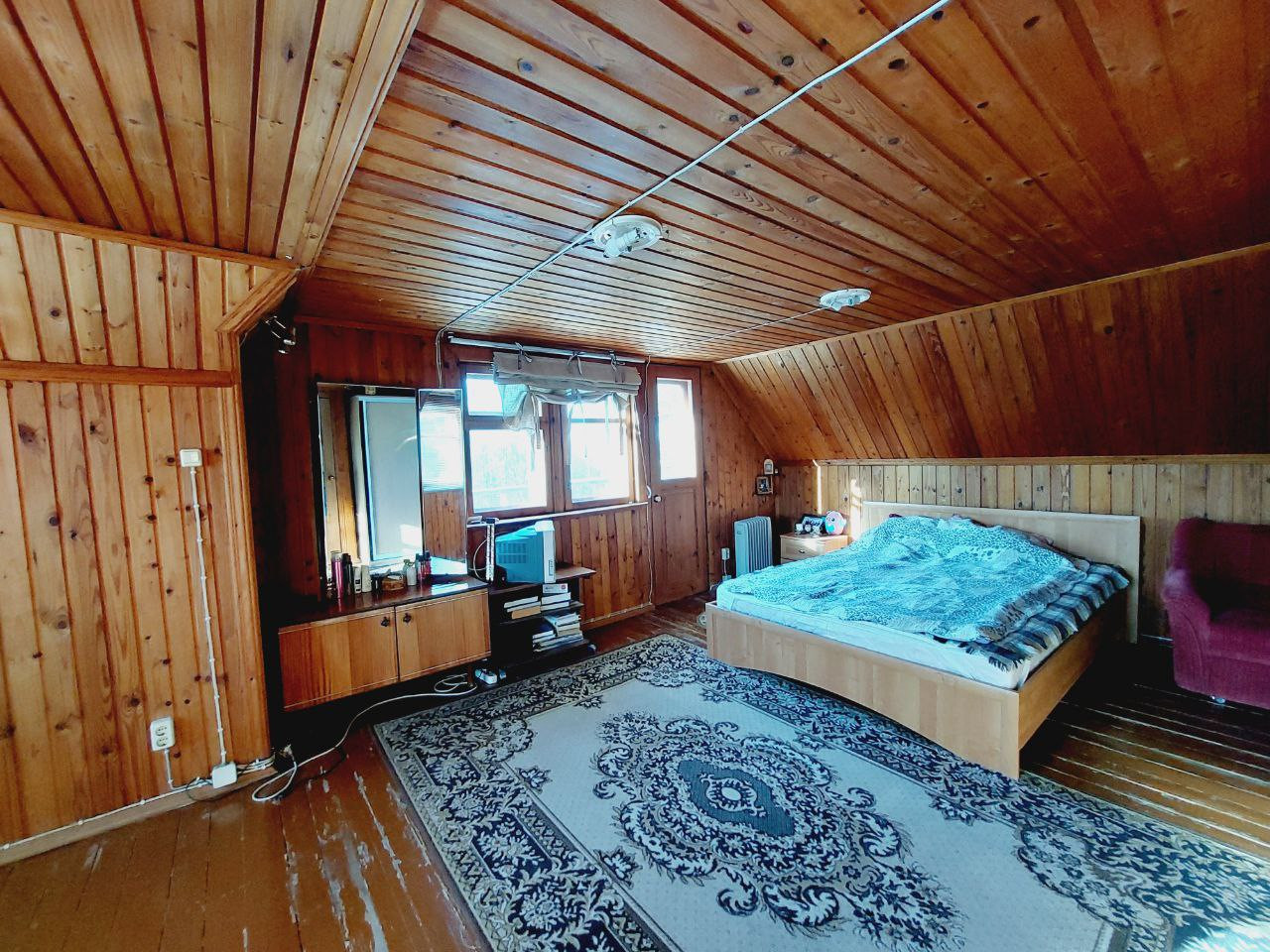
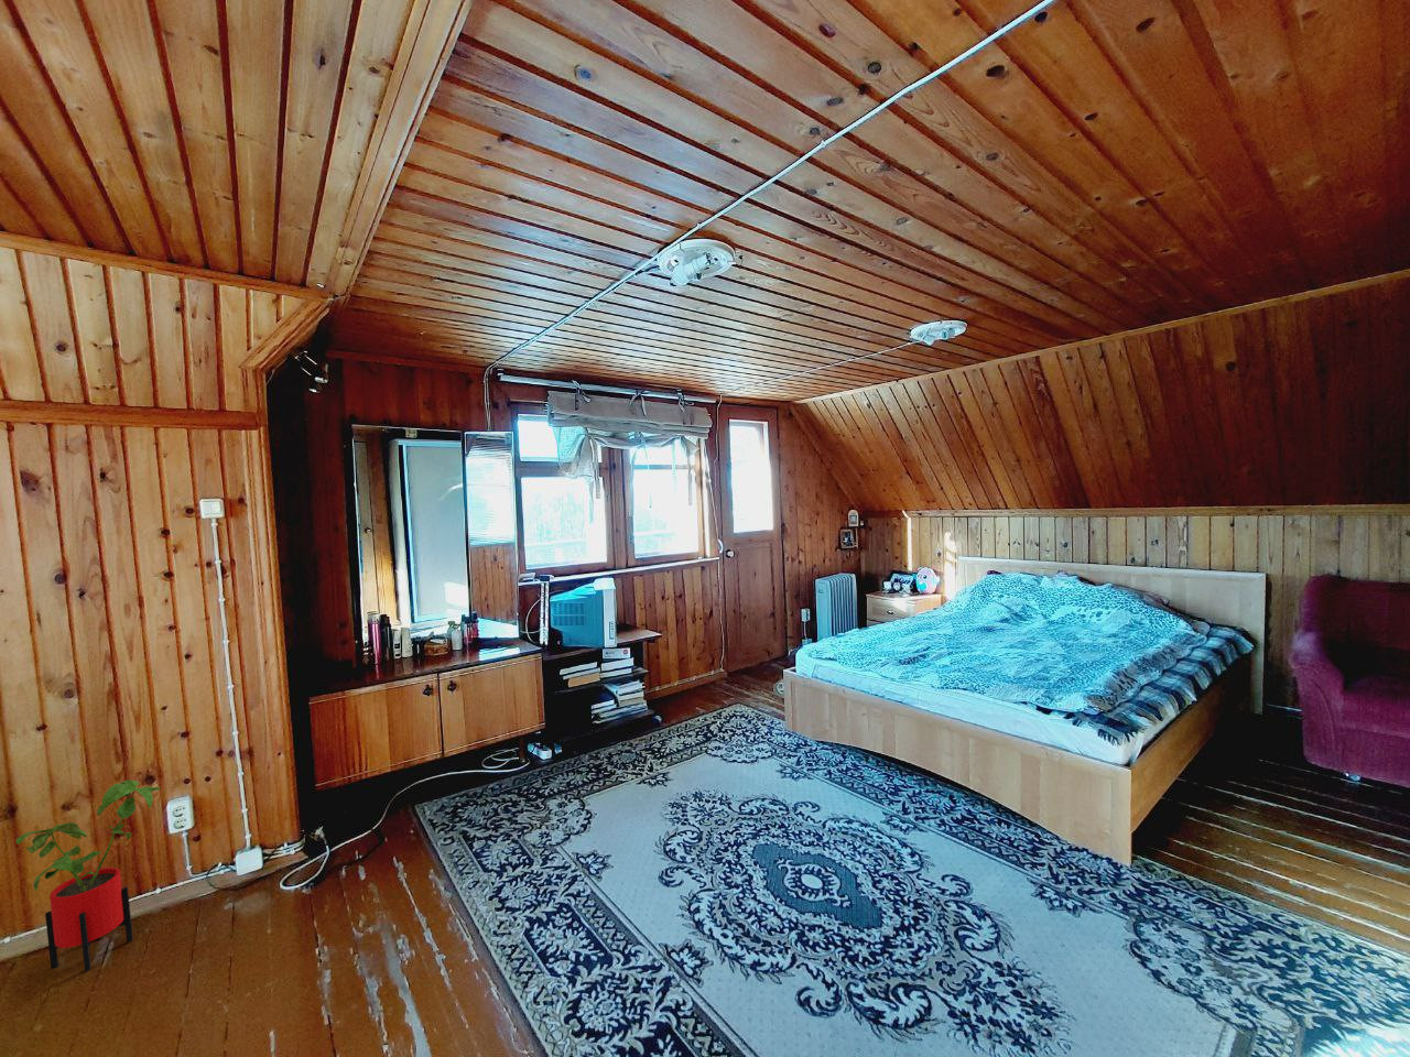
+ house plant [16,778,162,973]
